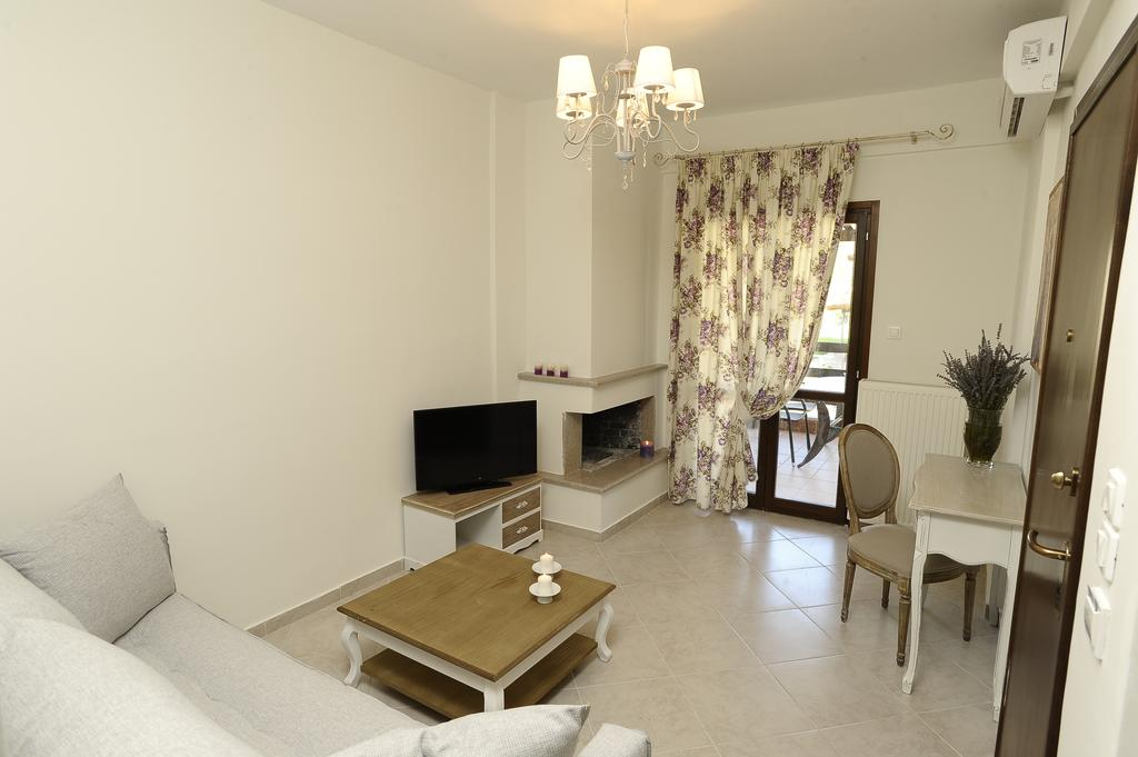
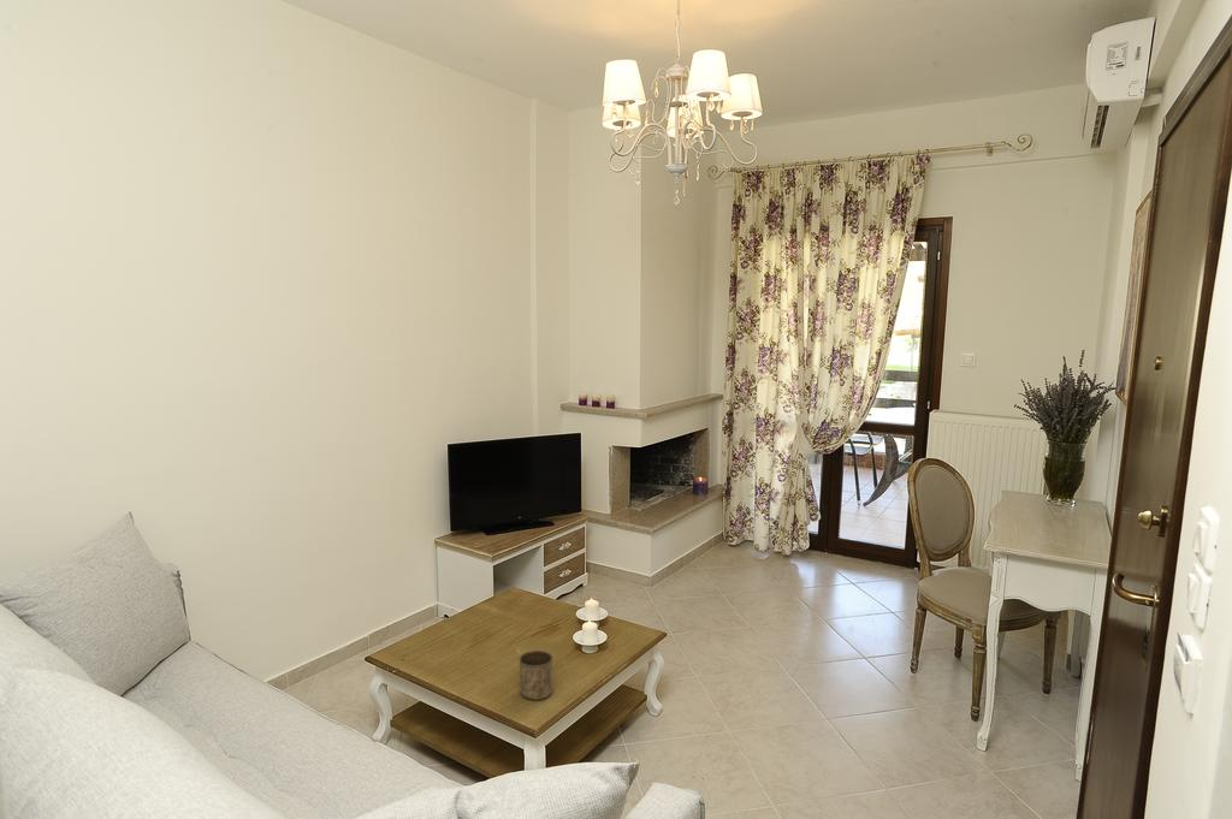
+ cup [519,649,553,701]
